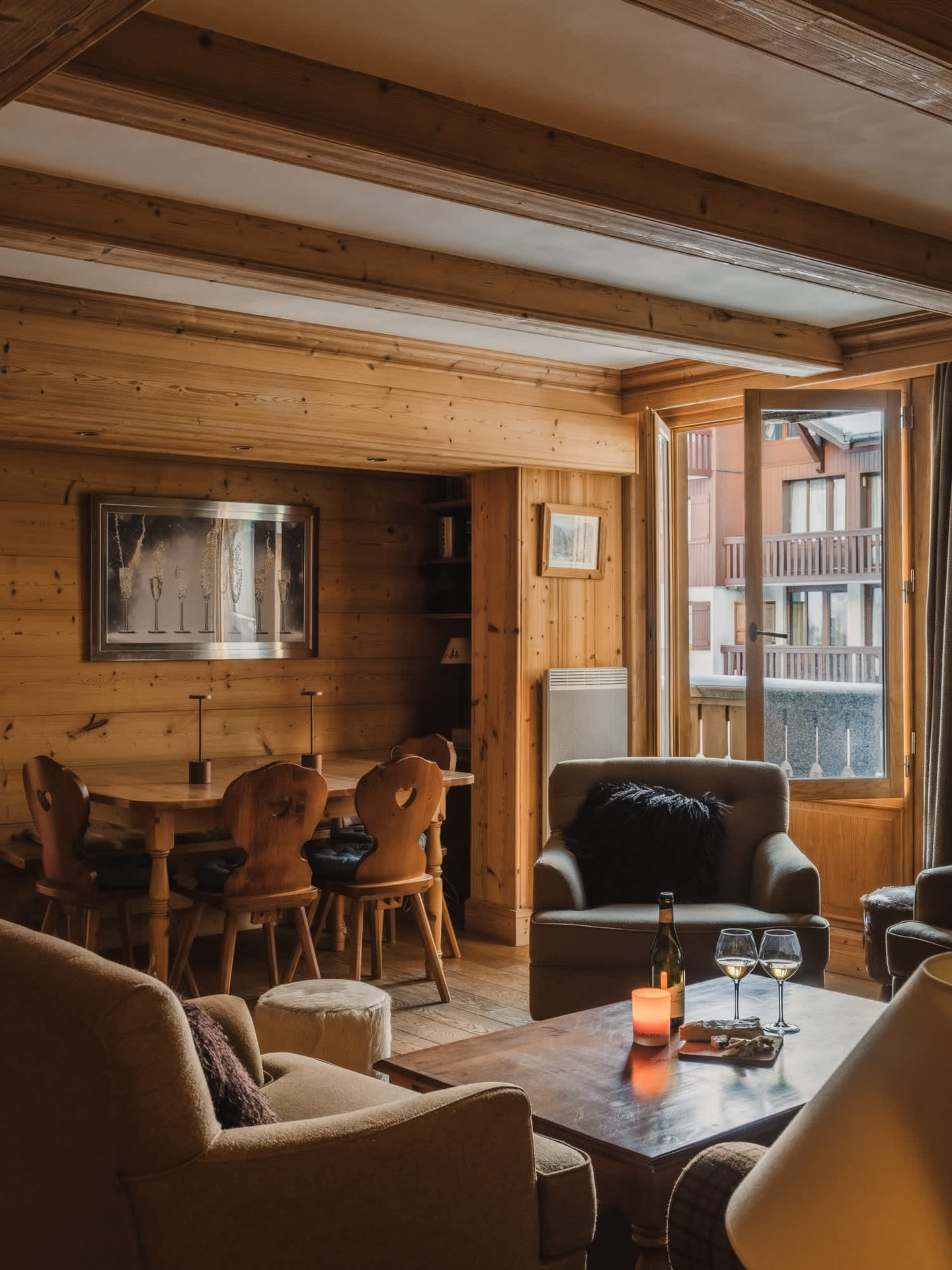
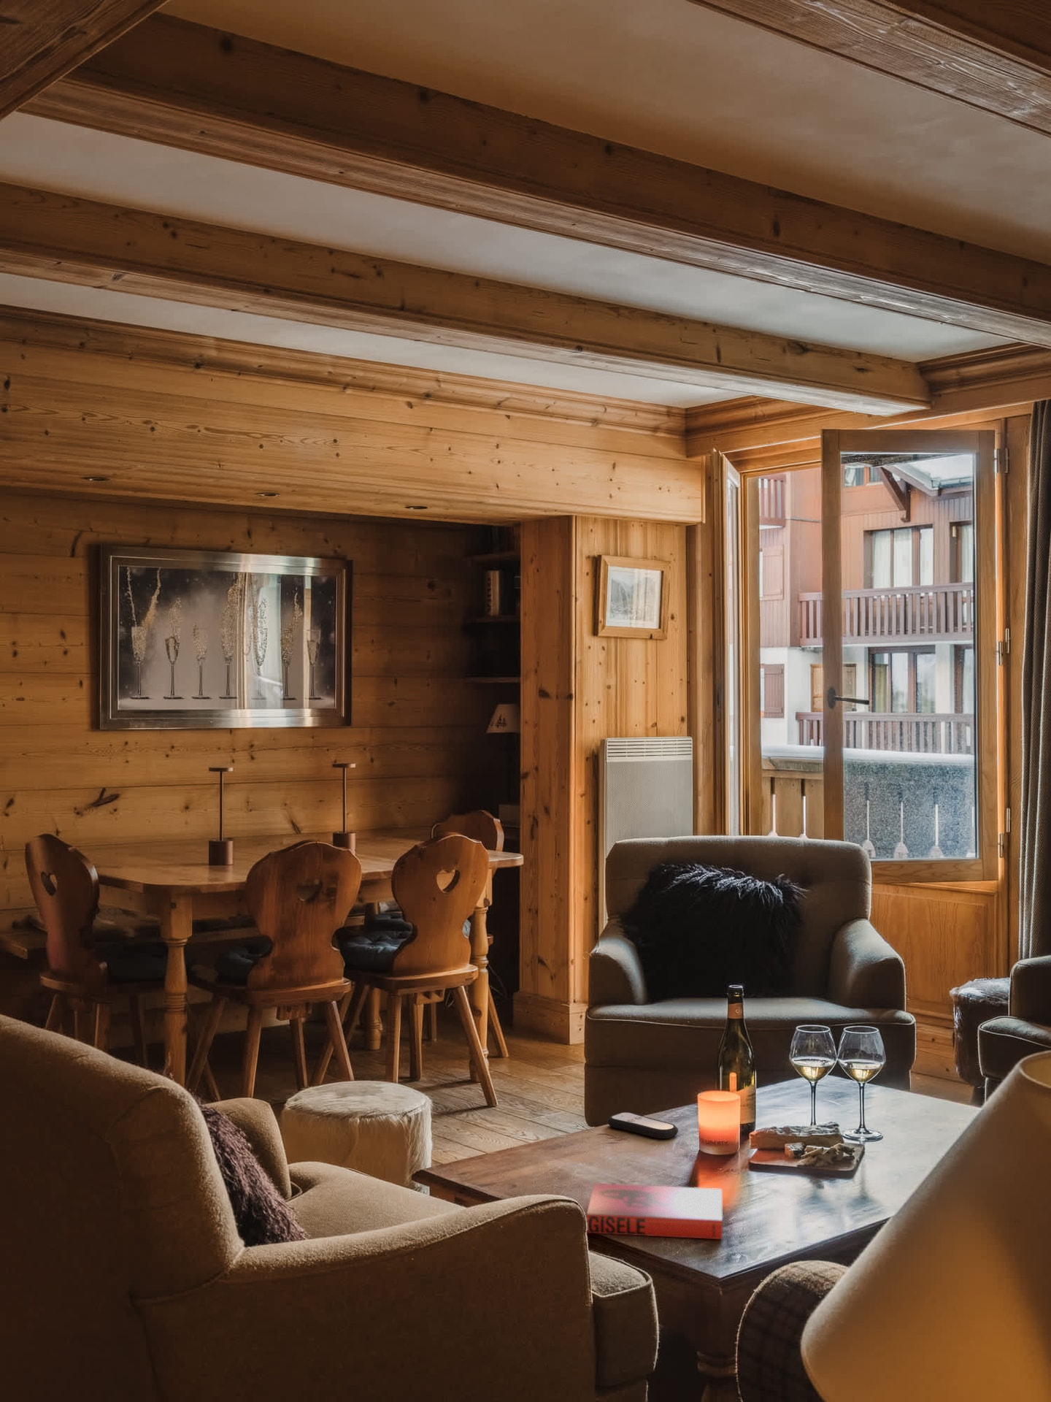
+ remote control [606,1112,679,1139]
+ hardback book [585,1183,723,1240]
